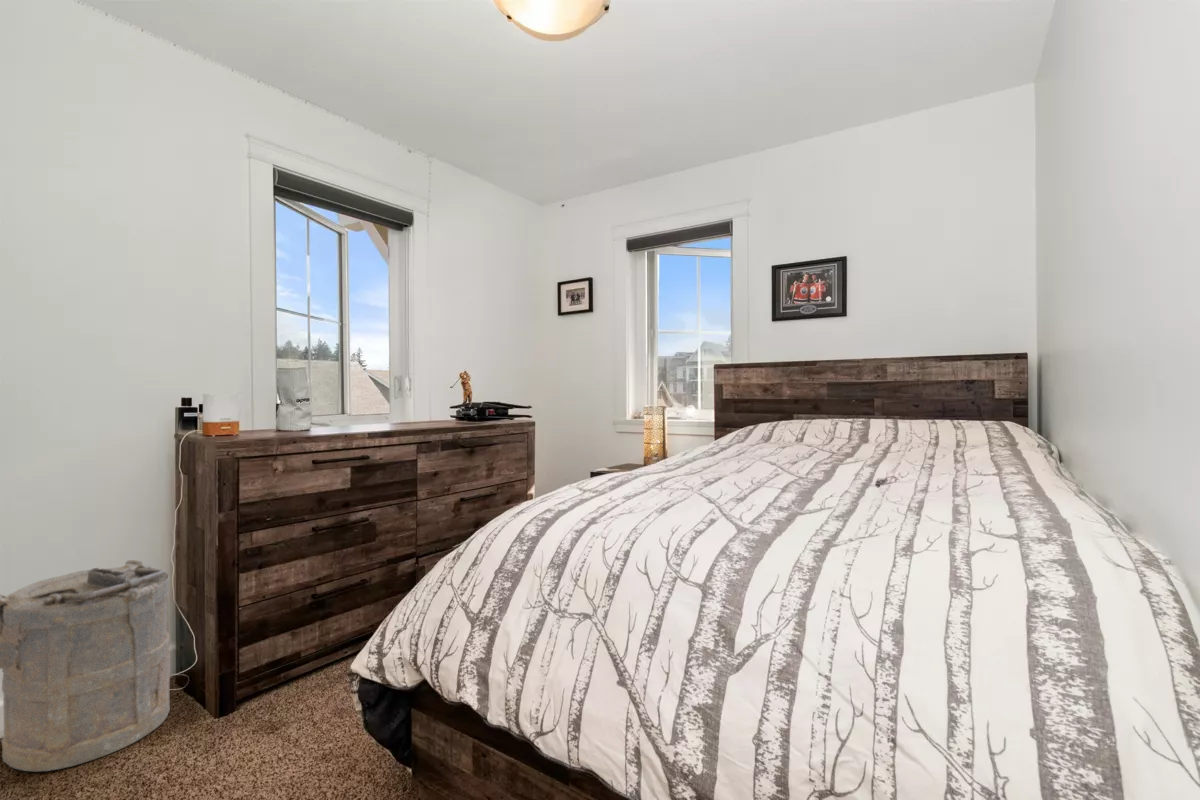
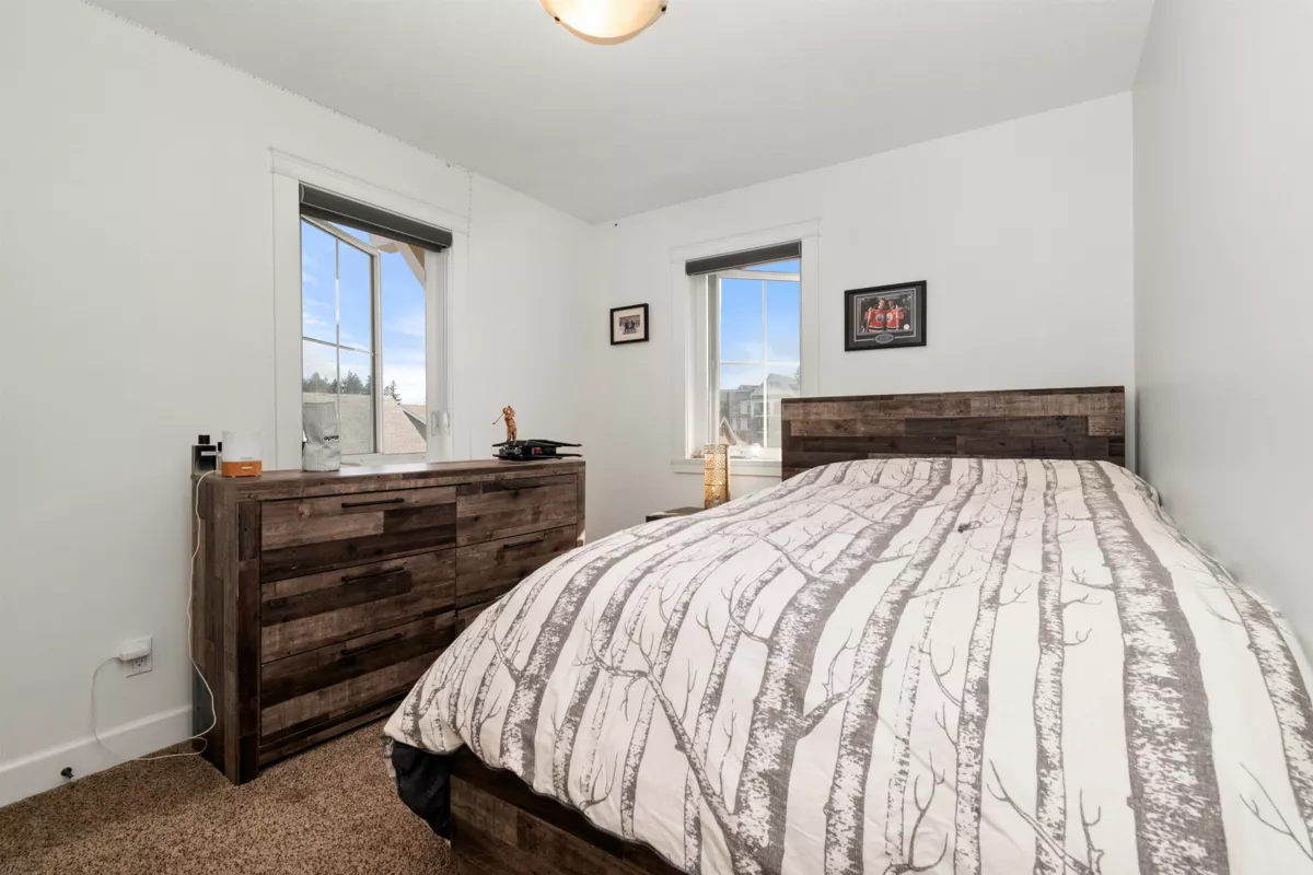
- laundry hamper [0,559,171,773]
